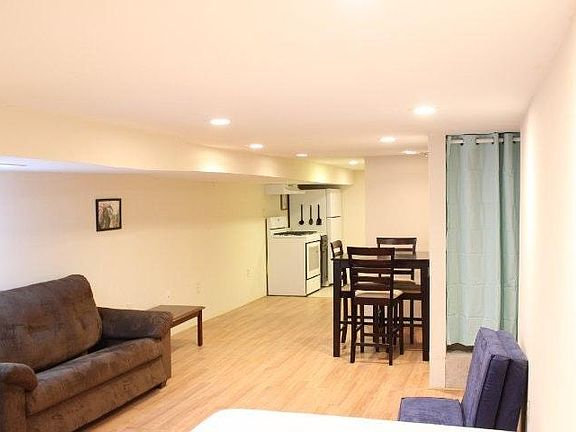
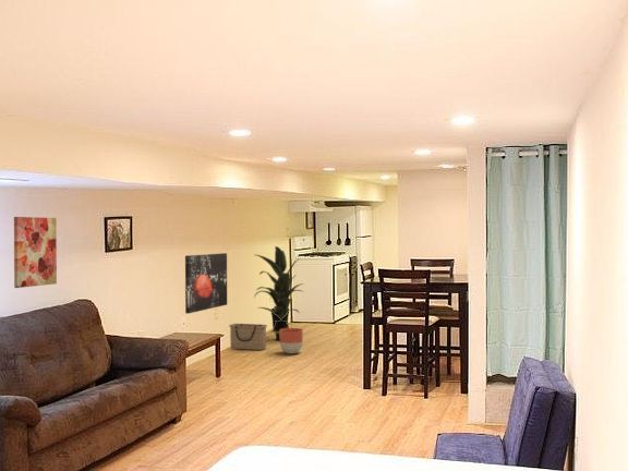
+ planter [279,327,304,354]
+ wall art [184,252,228,315]
+ indoor plant [253,245,305,341]
+ wall art [13,216,58,289]
+ wastebasket [270,307,290,333]
+ basket [228,323,268,351]
